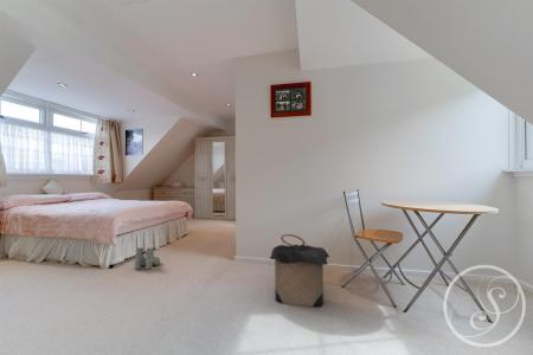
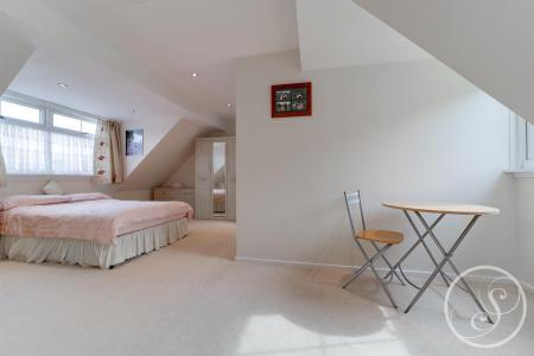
- laundry hamper [269,233,330,309]
- boots [134,246,161,271]
